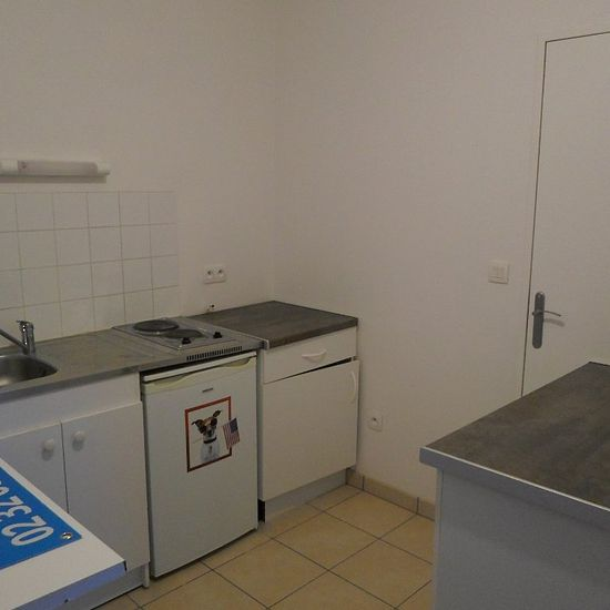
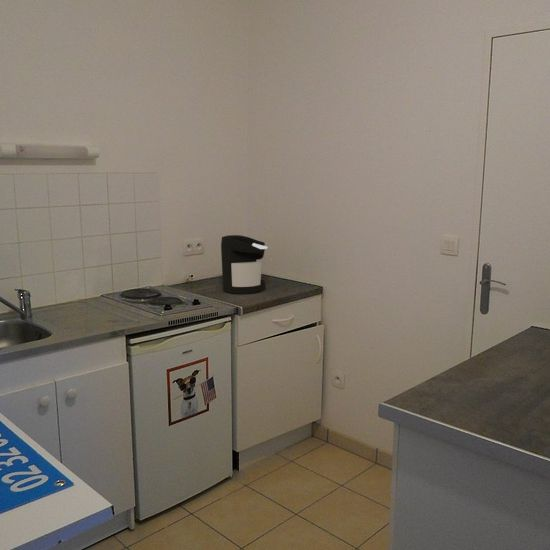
+ coffee maker [220,234,268,295]
